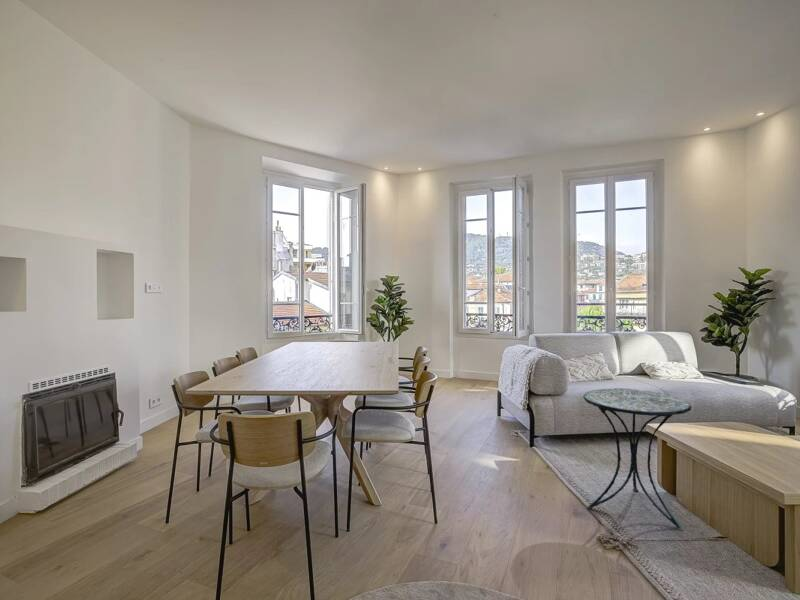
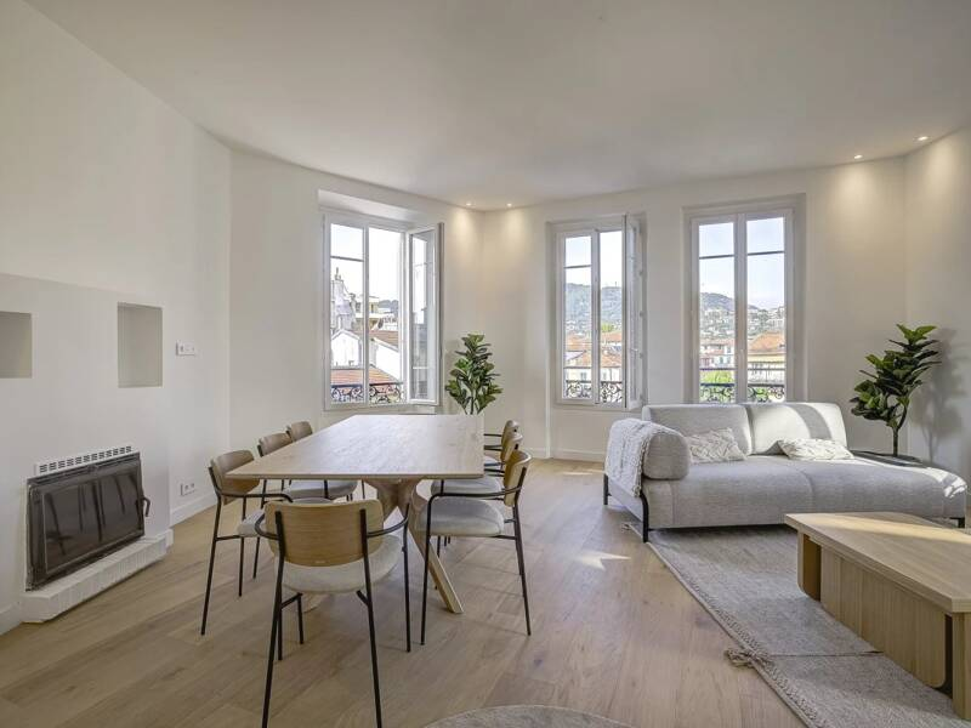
- side table [582,387,692,532]
